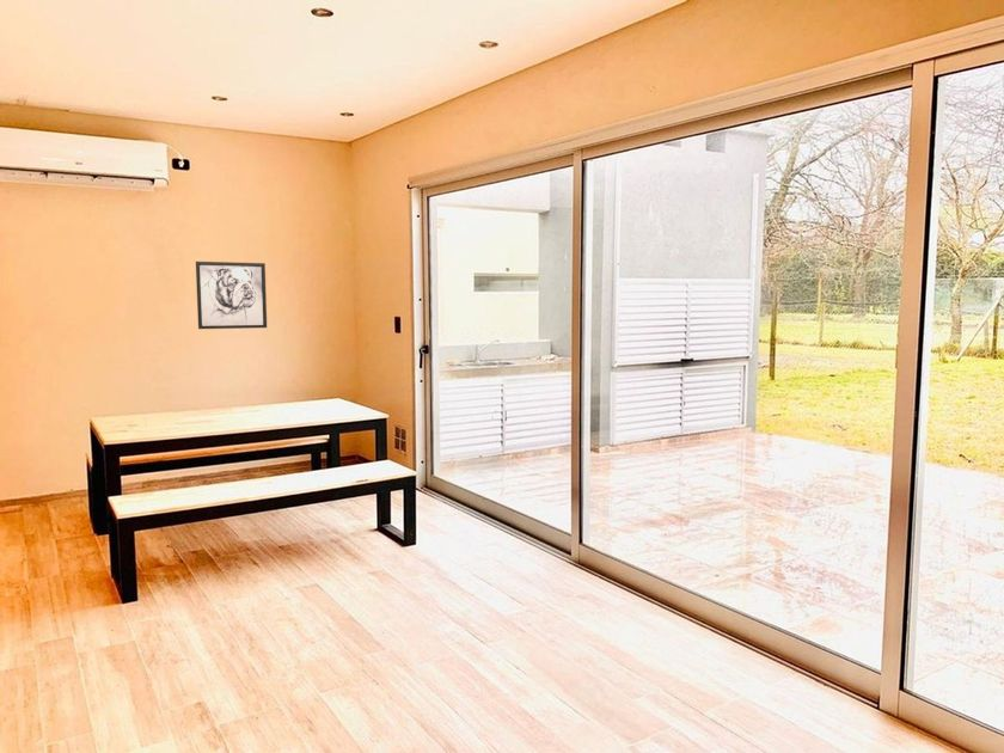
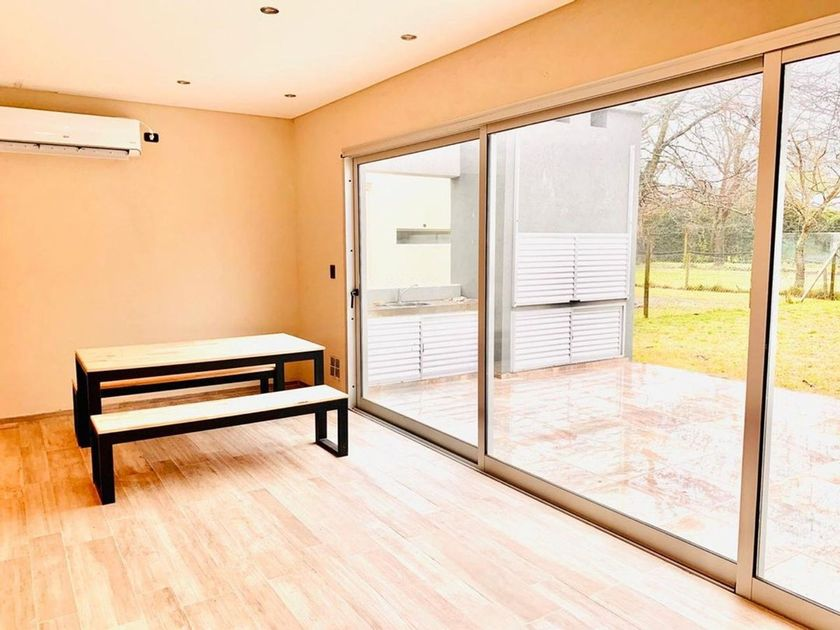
- wall art [195,261,268,330]
